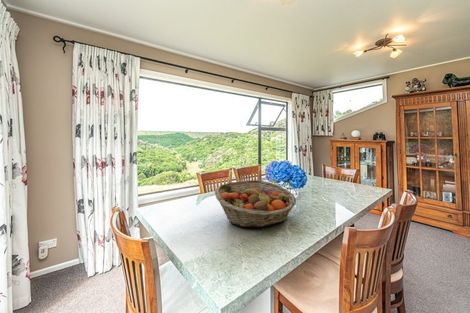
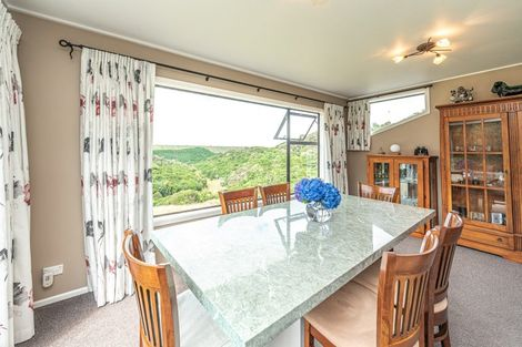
- fruit basket [214,179,297,228]
